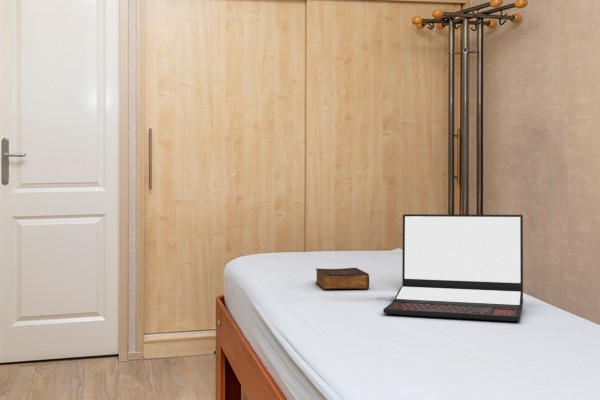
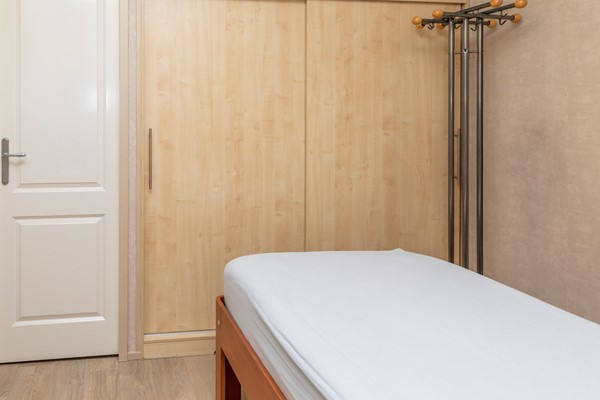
- laptop [382,213,524,322]
- book [315,267,370,291]
